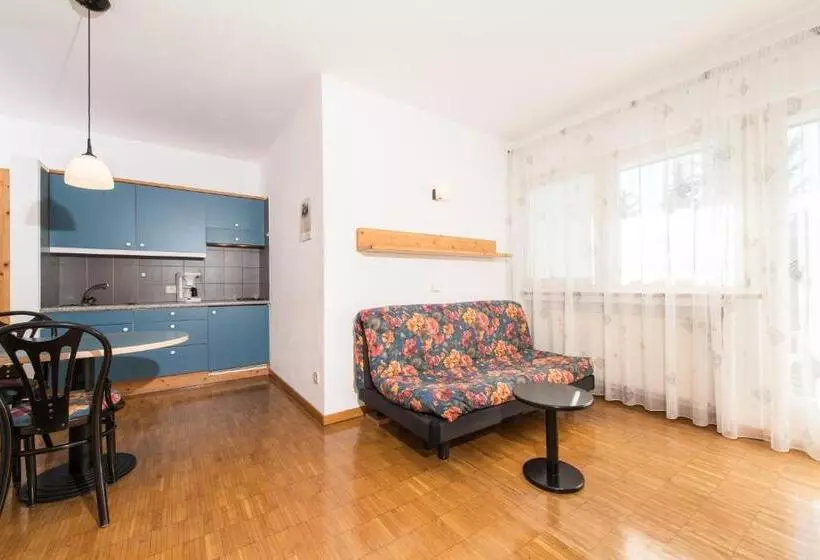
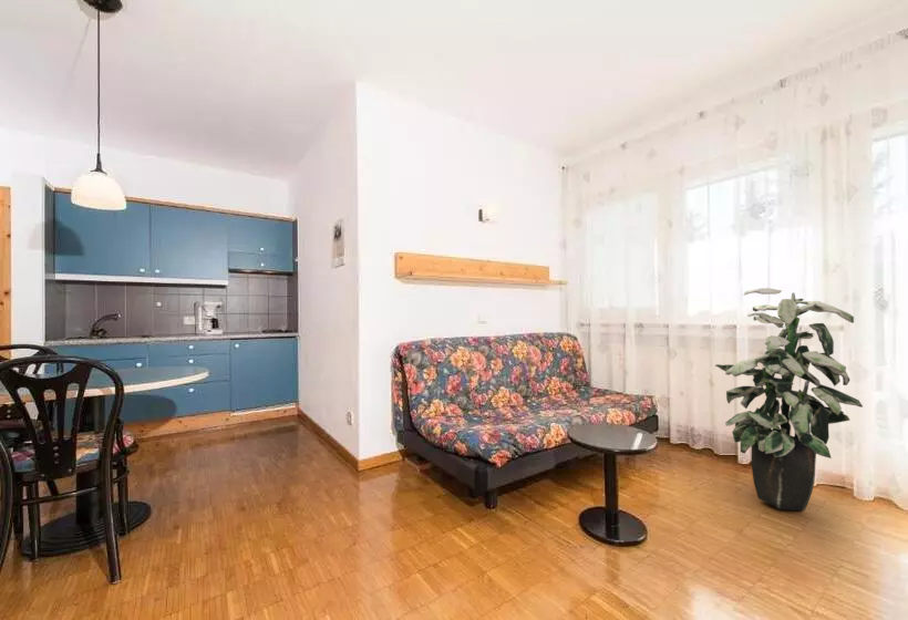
+ indoor plant [714,287,864,512]
